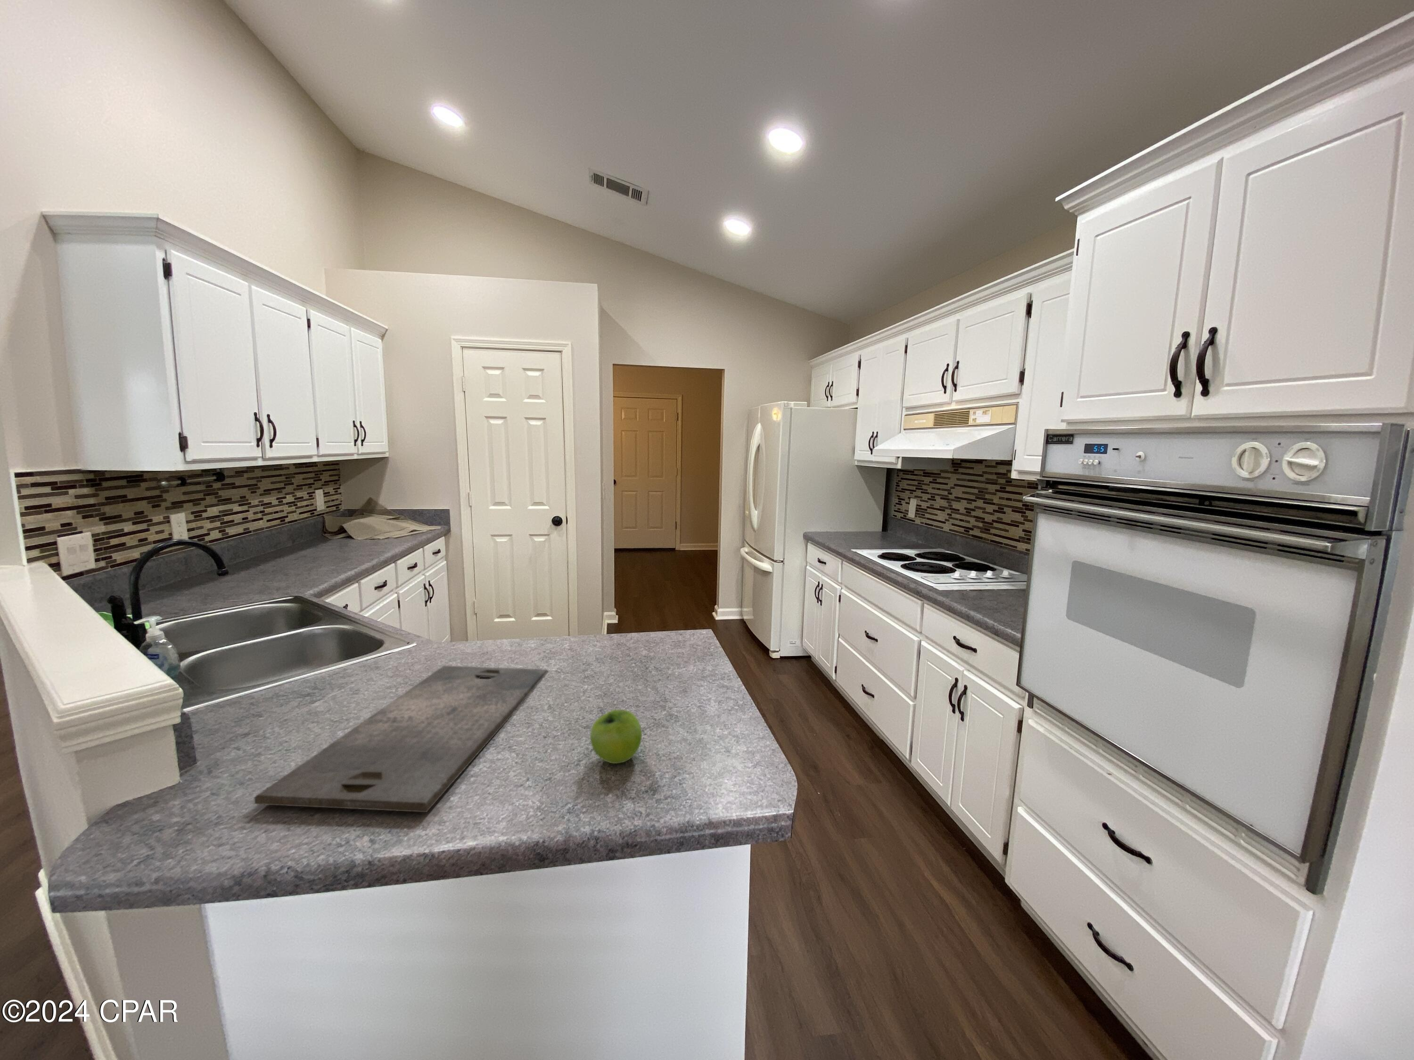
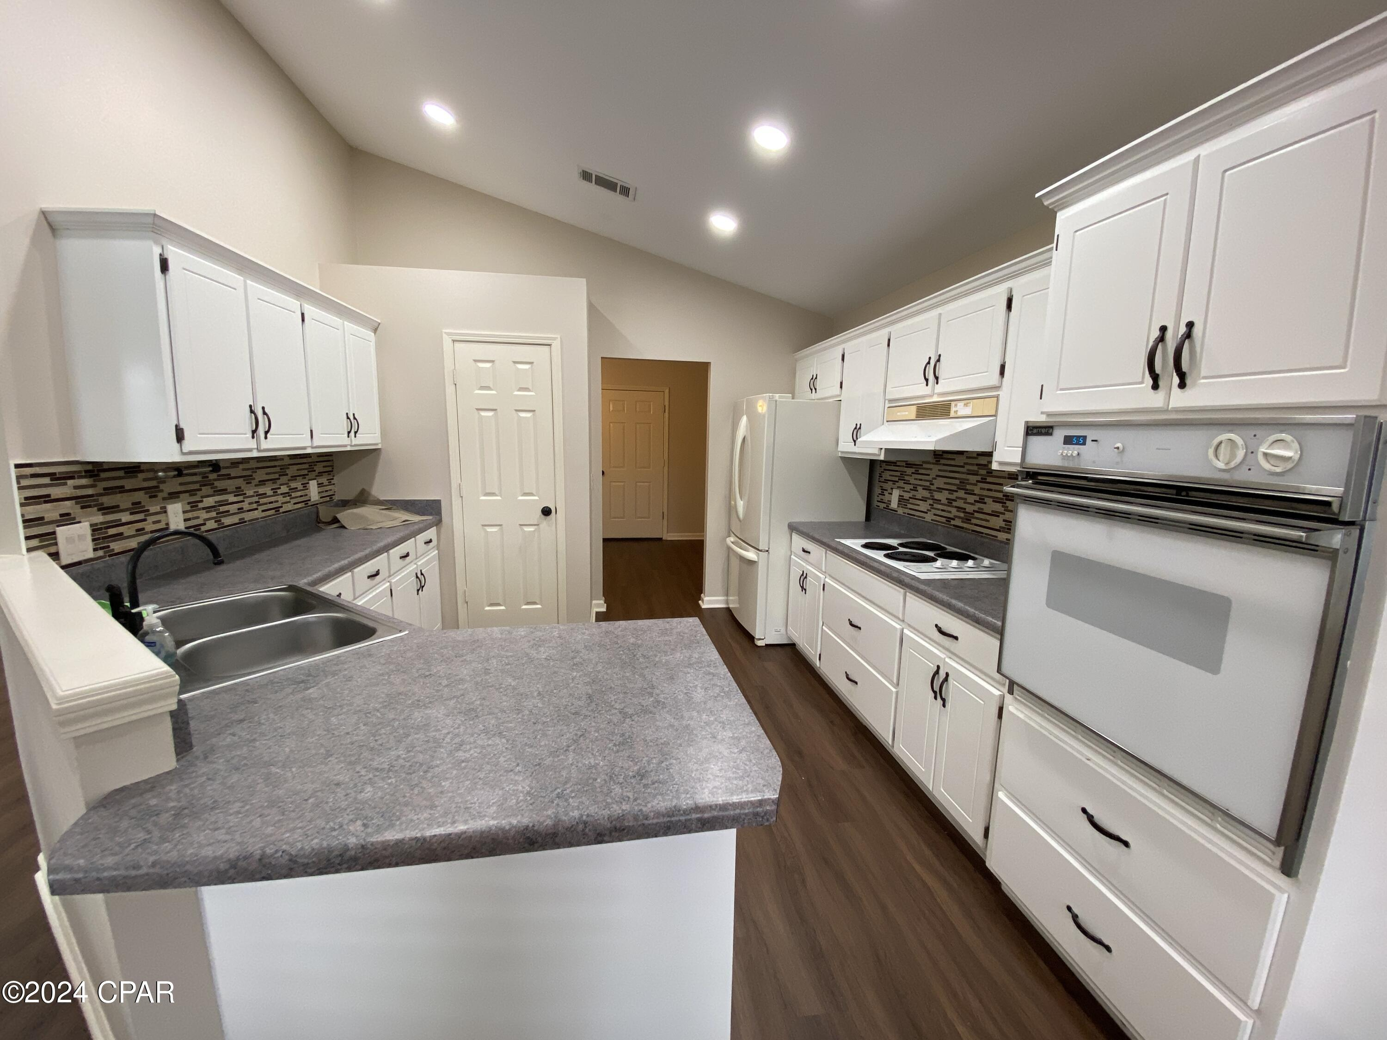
- cutting board [254,665,548,813]
- fruit [590,709,642,764]
